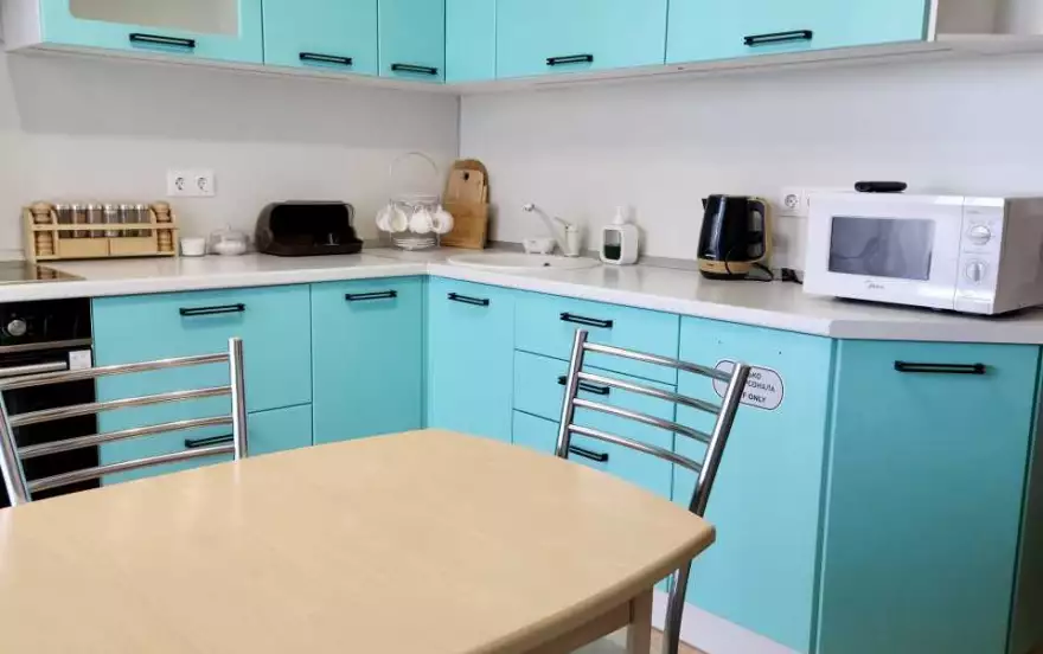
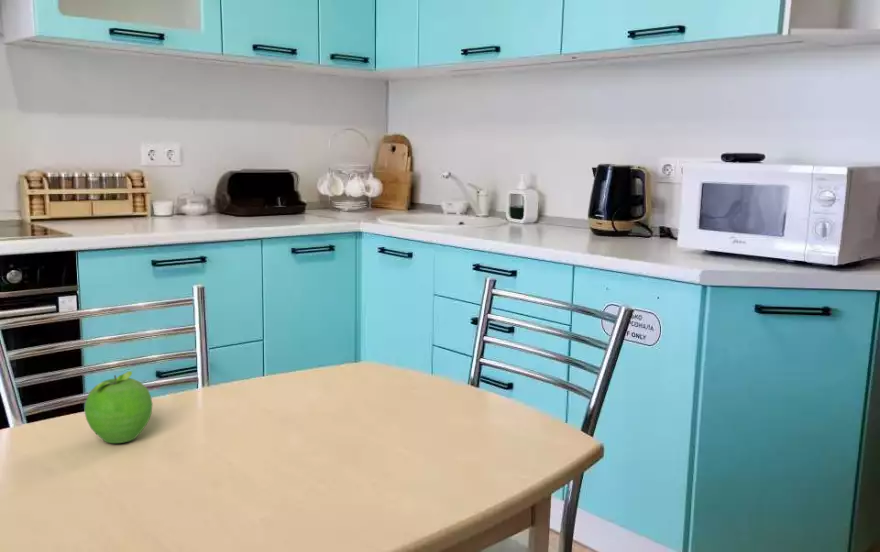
+ fruit [84,370,154,444]
